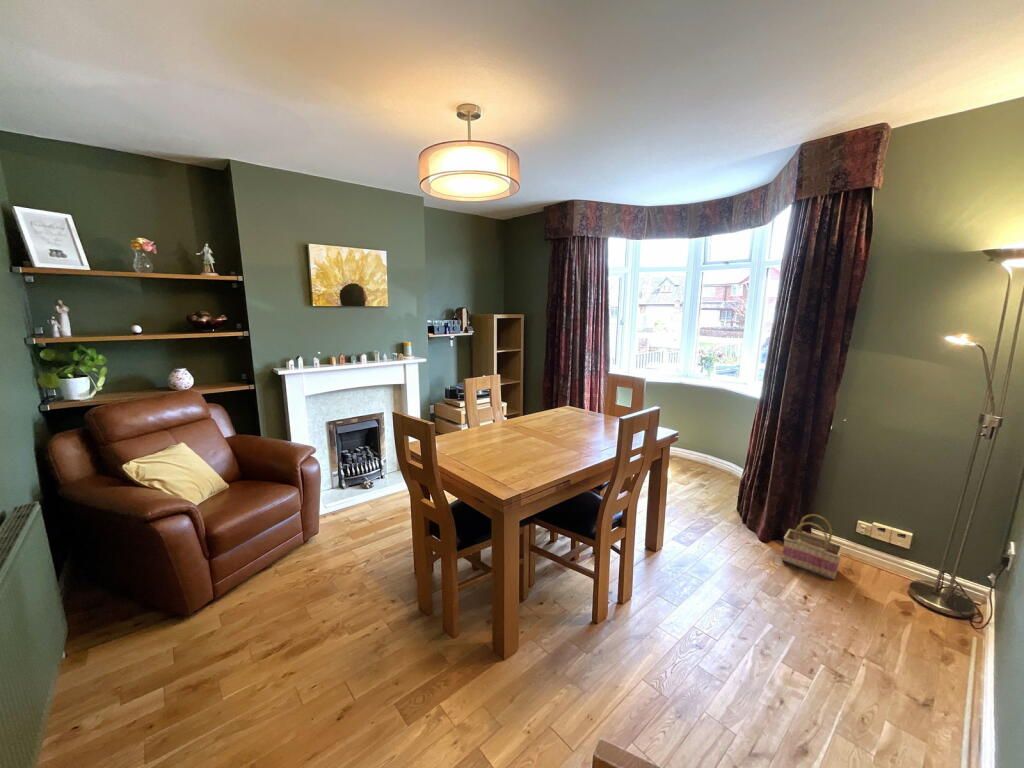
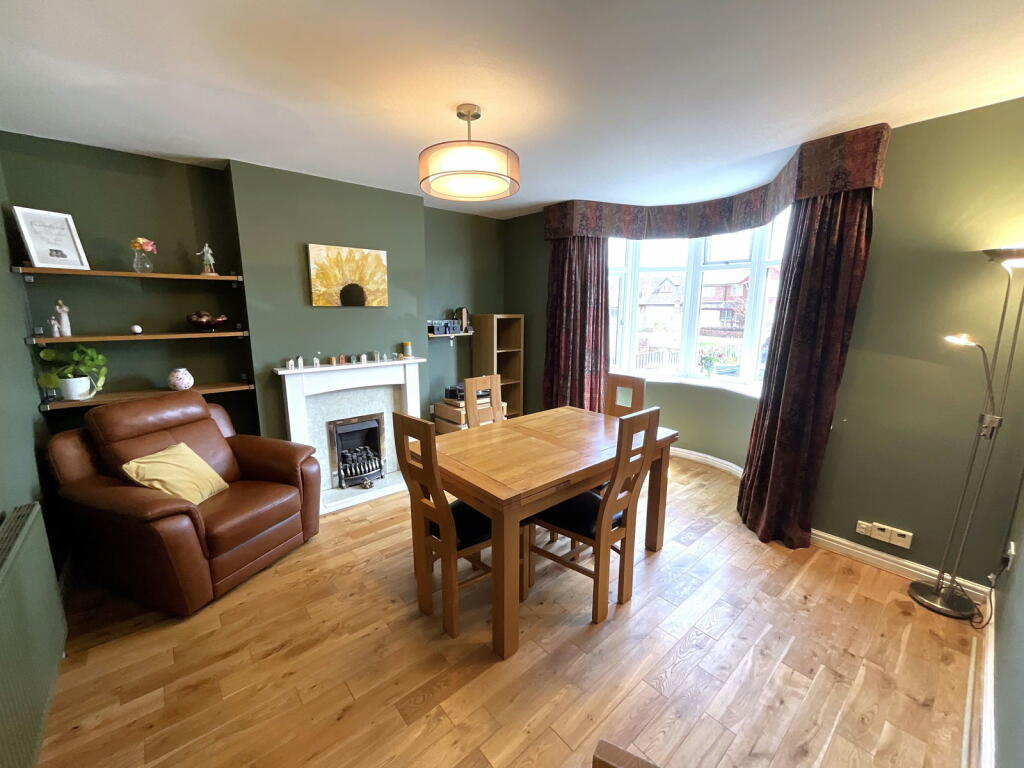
- basket [781,513,844,581]
